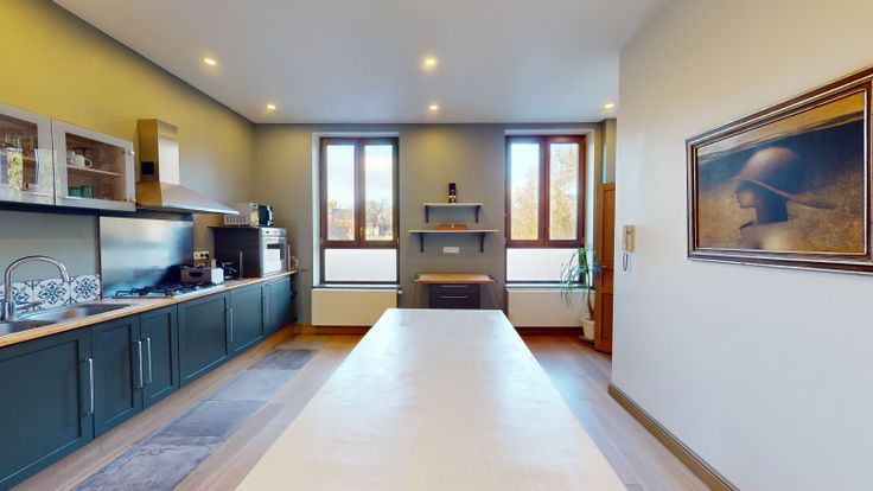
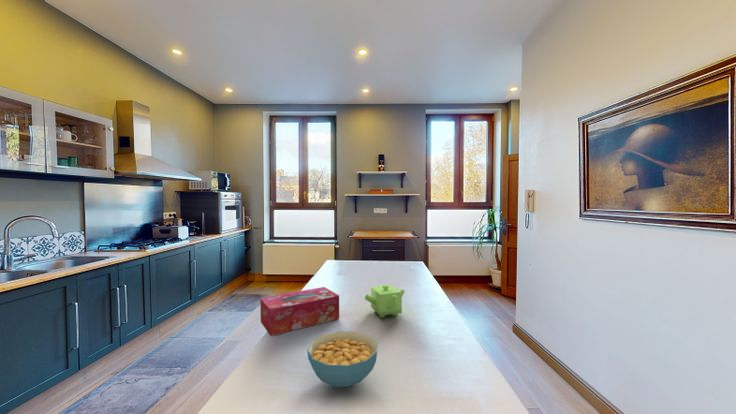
+ teapot [364,284,406,319]
+ cereal bowl [306,330,379,388]
+ tissue box [259,286,340,337]
